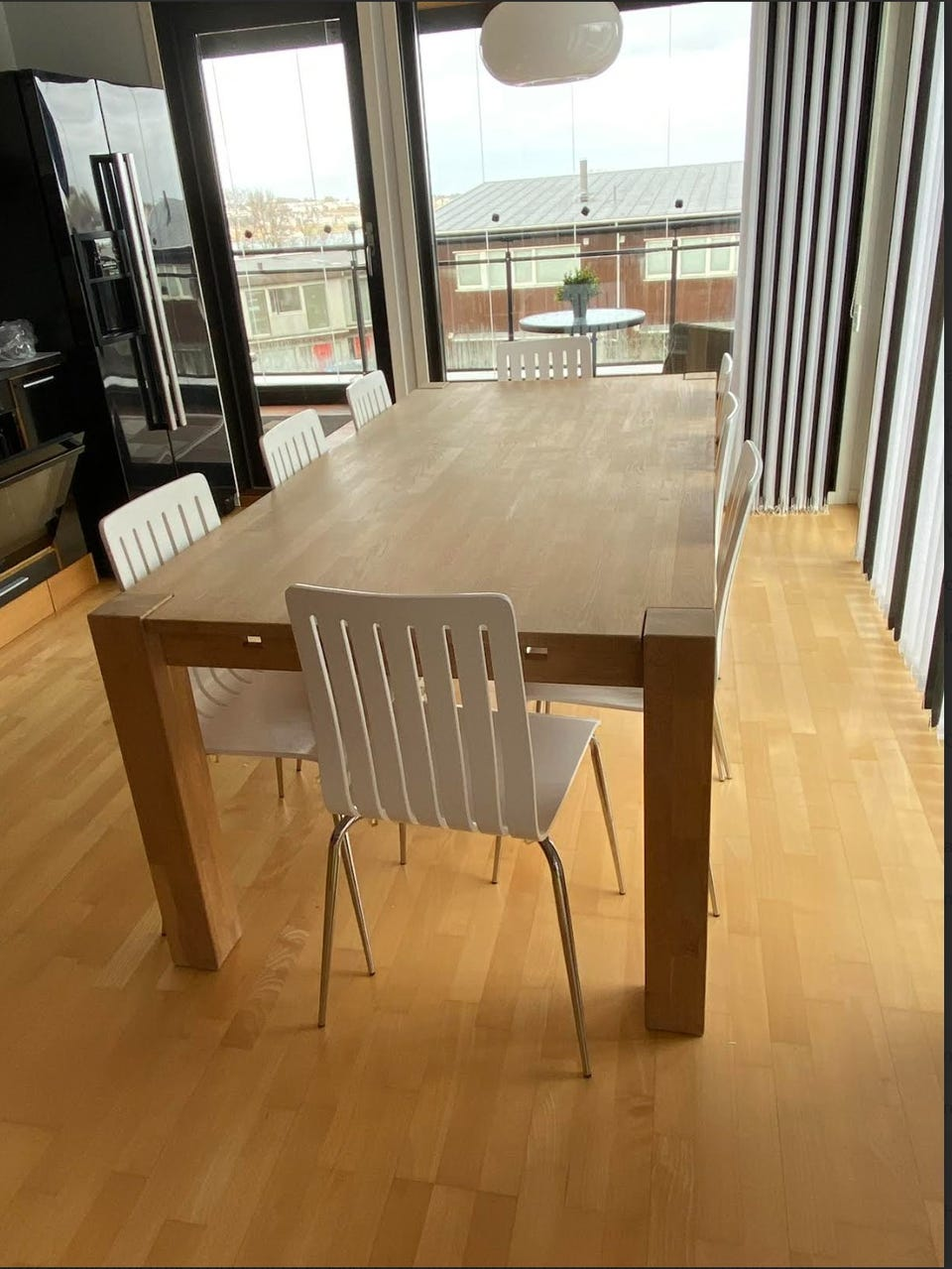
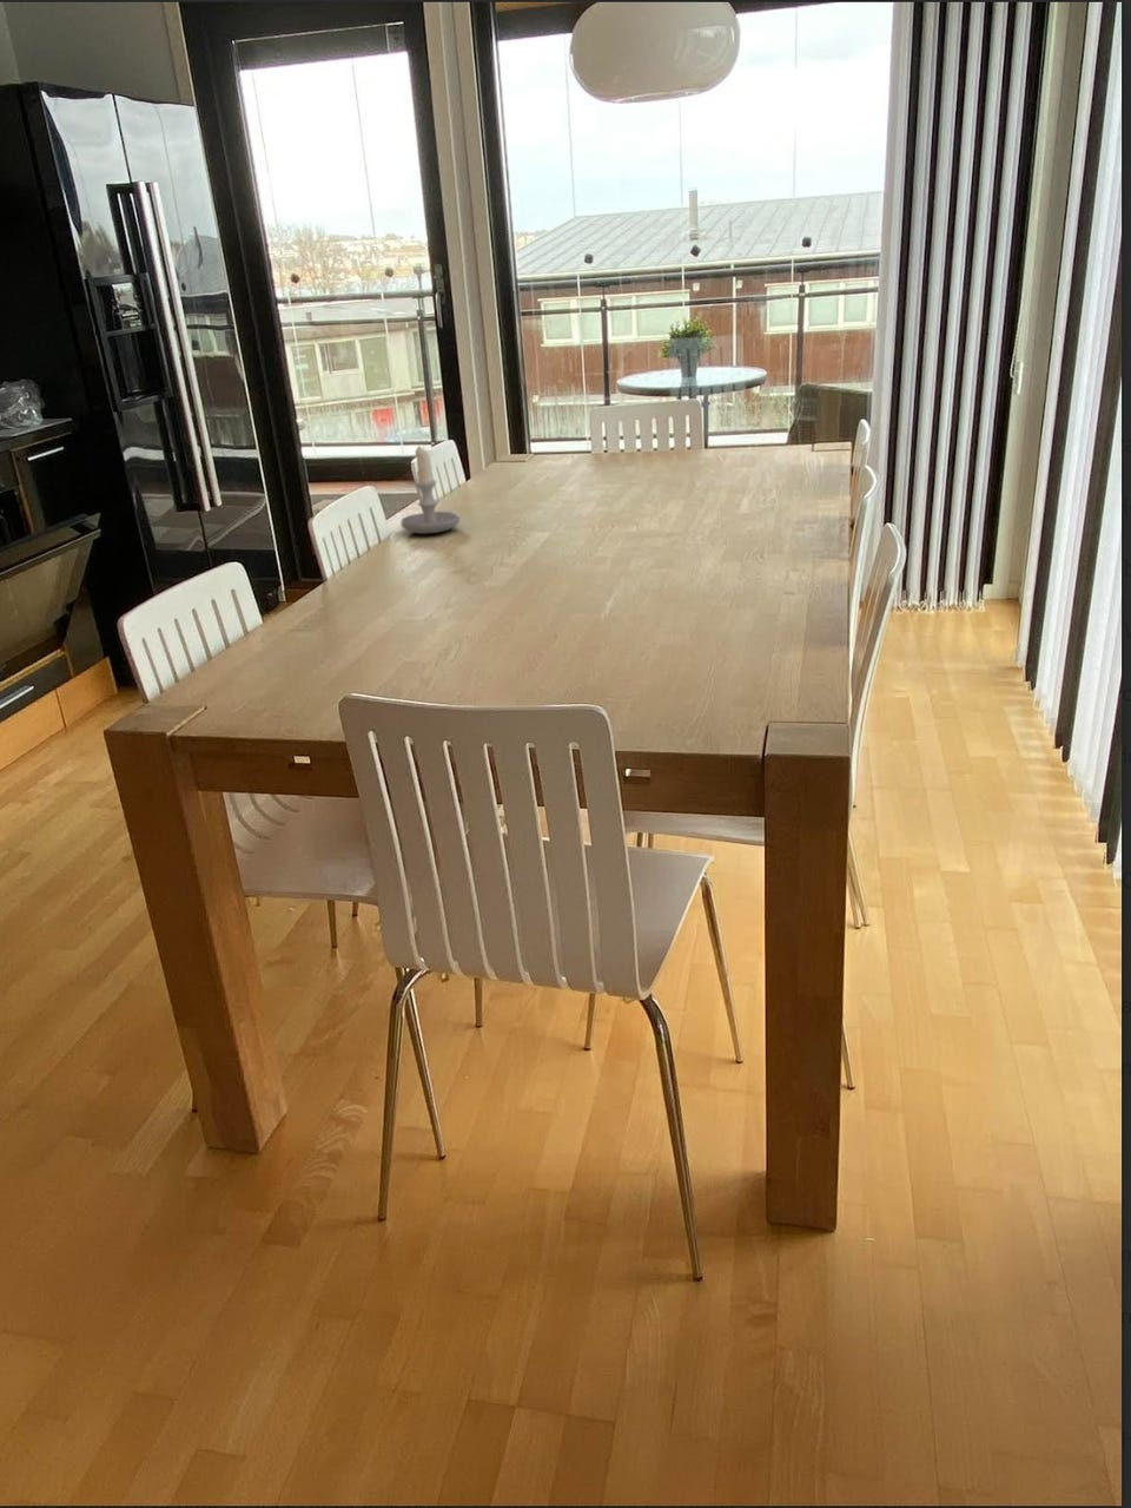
+ candle [399,443,461,535]
